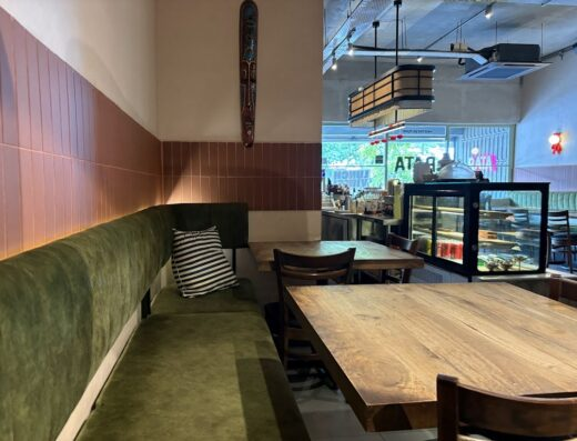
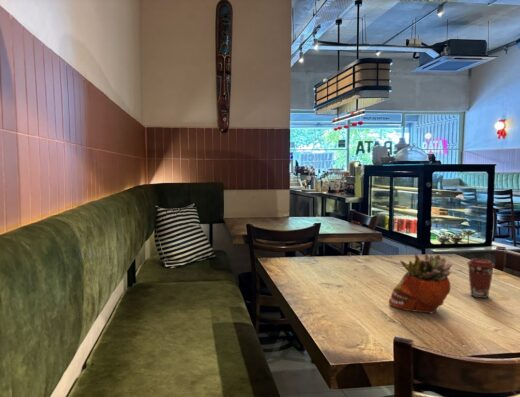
+ coffee cup [466,258,496,299]
+ succulent planter [388,252,453,315]
